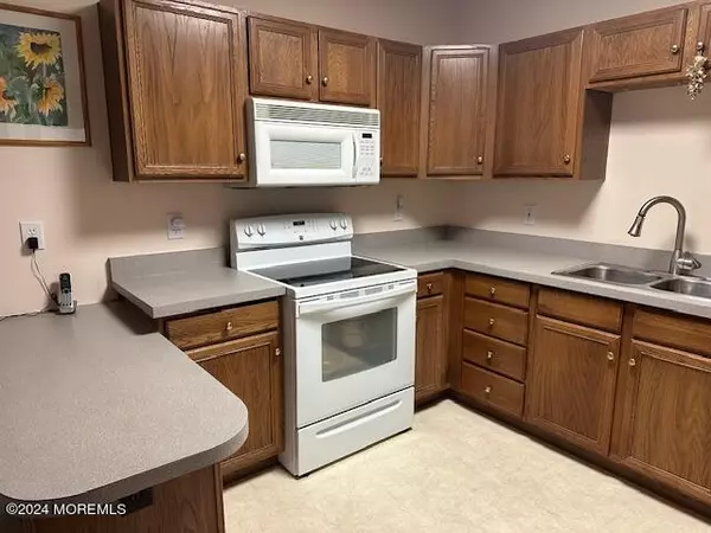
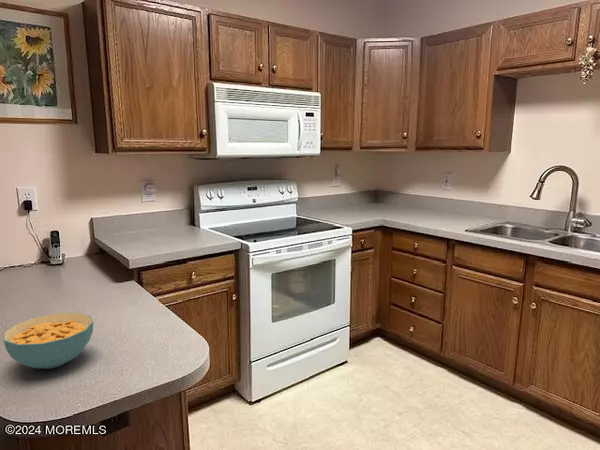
+ cereal bowl [2,312,94,370]
